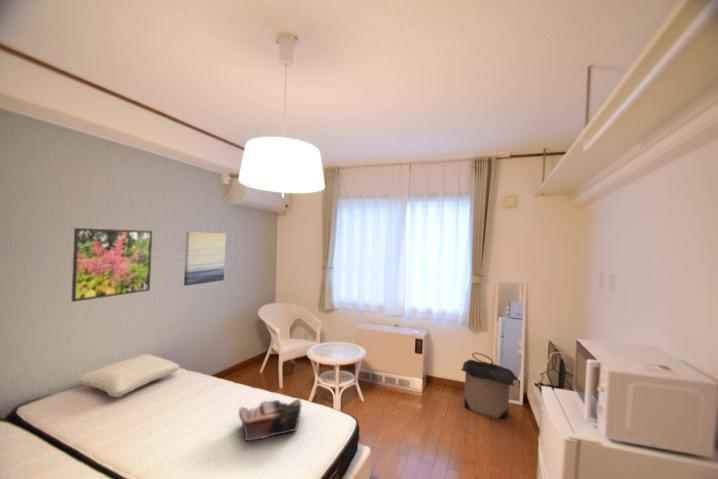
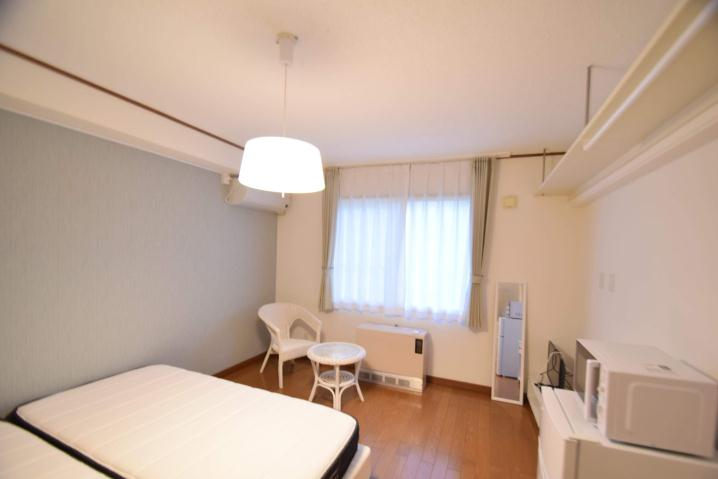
- tote bag [238,398,302,442]
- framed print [71,227,153,303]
- pillow [77,353,181,398]
- wall art [183,231,227,287]
- laundry hamper [460,352,518,420]
